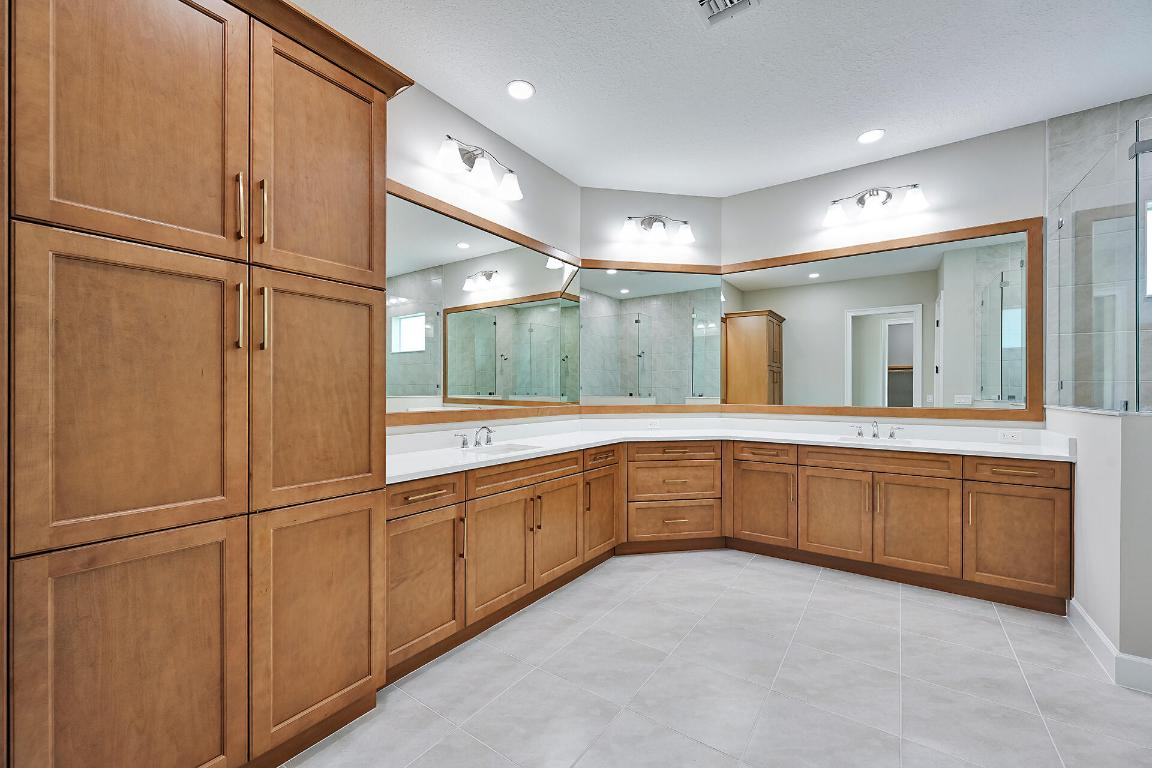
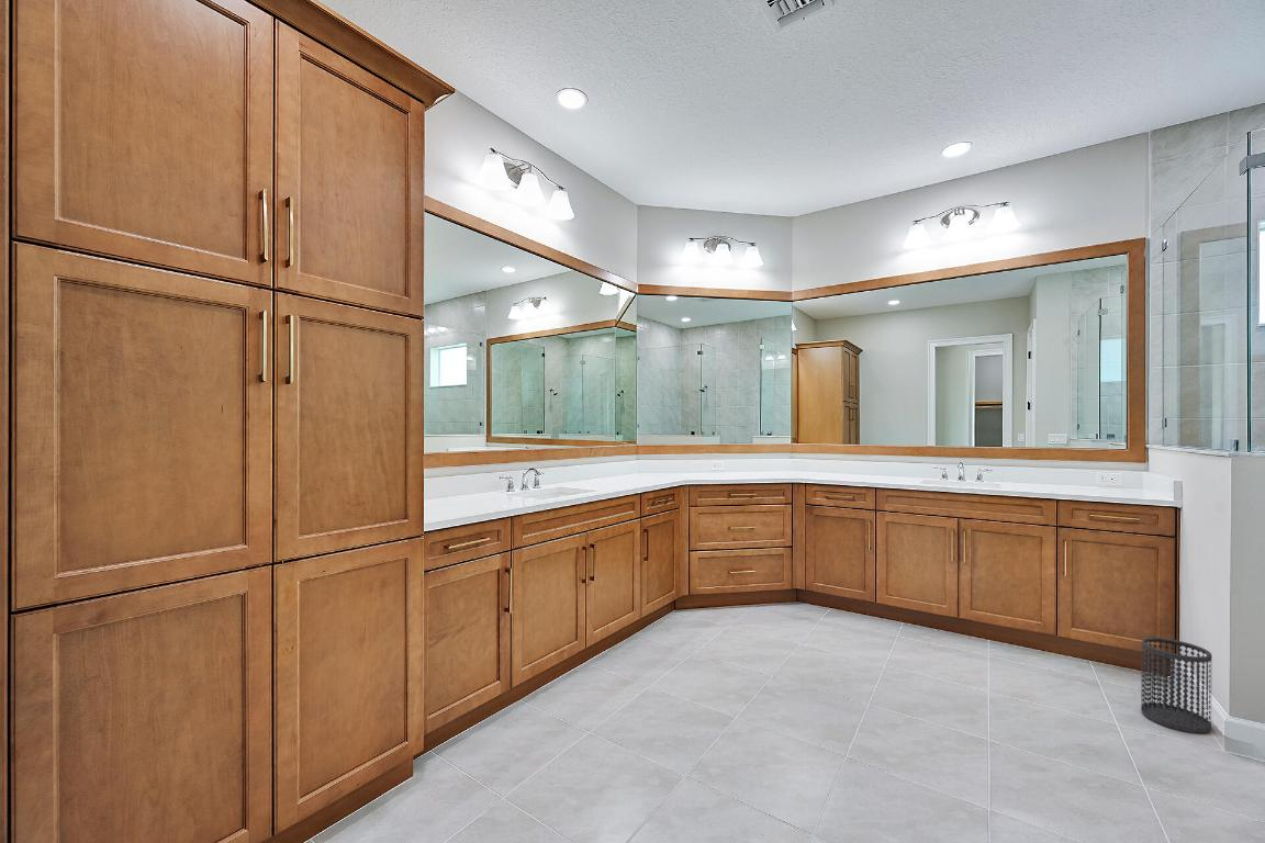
+ wastebasket [1140,637,1212,734]
